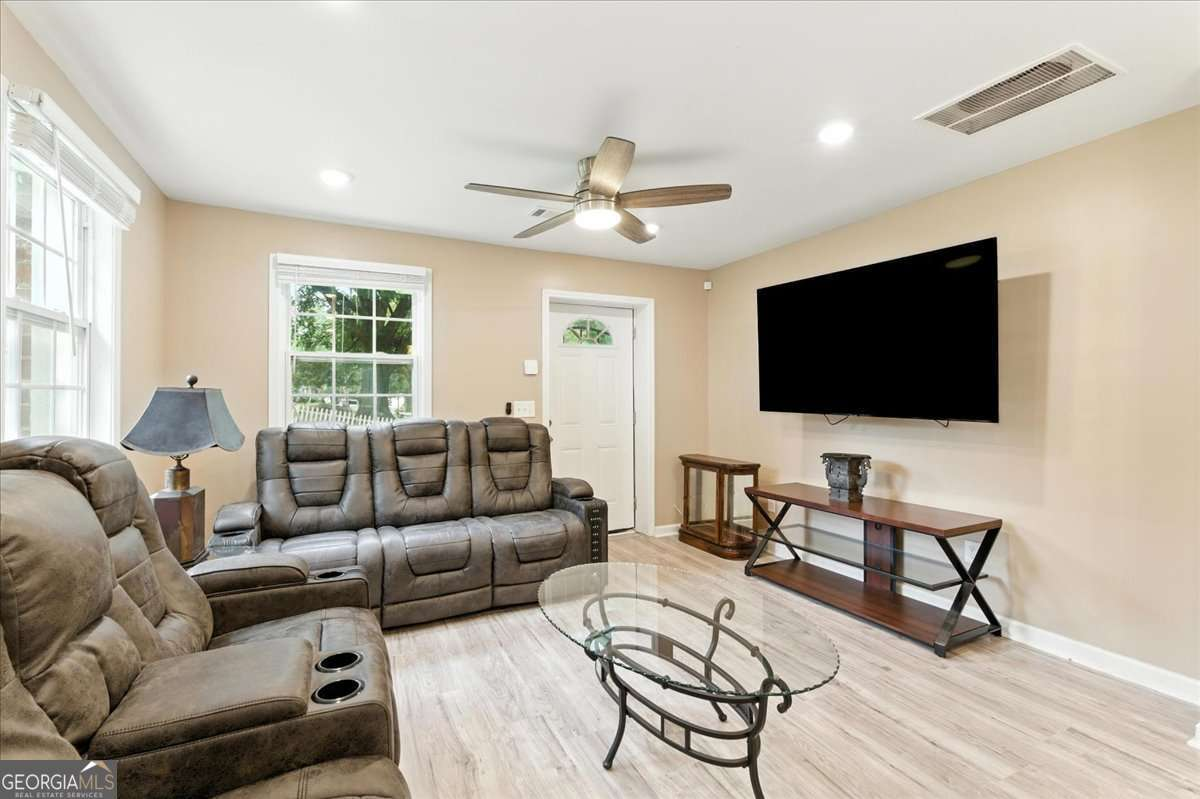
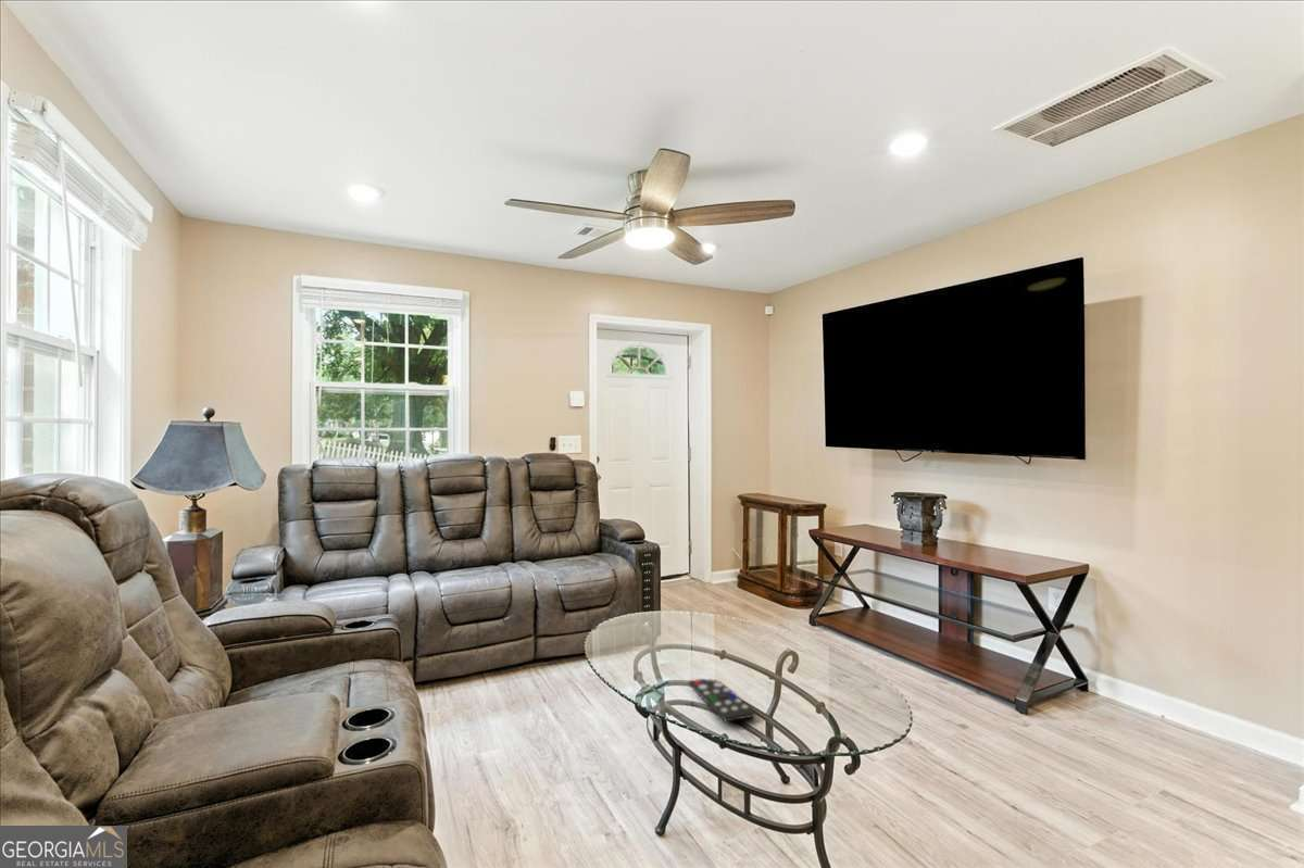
+ remote control [688,678,756,722]
